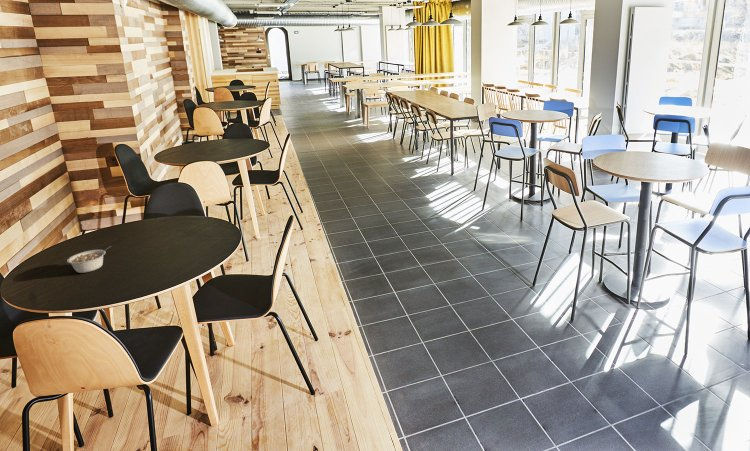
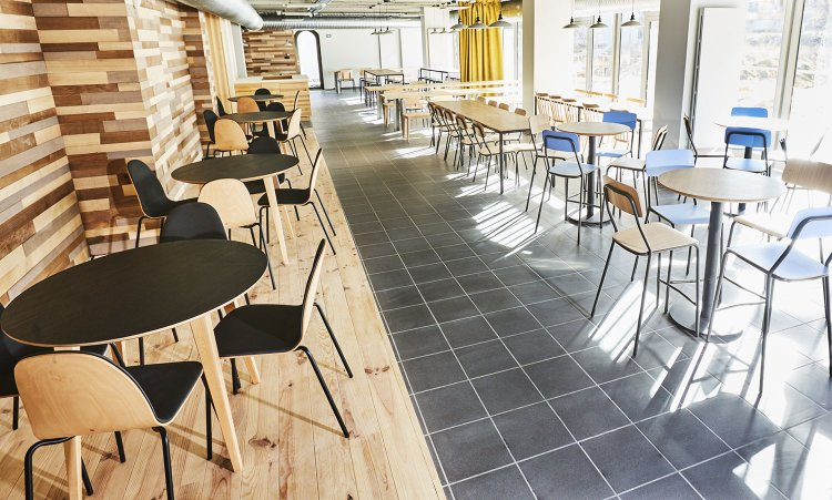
- legume [66,245,112,274]
